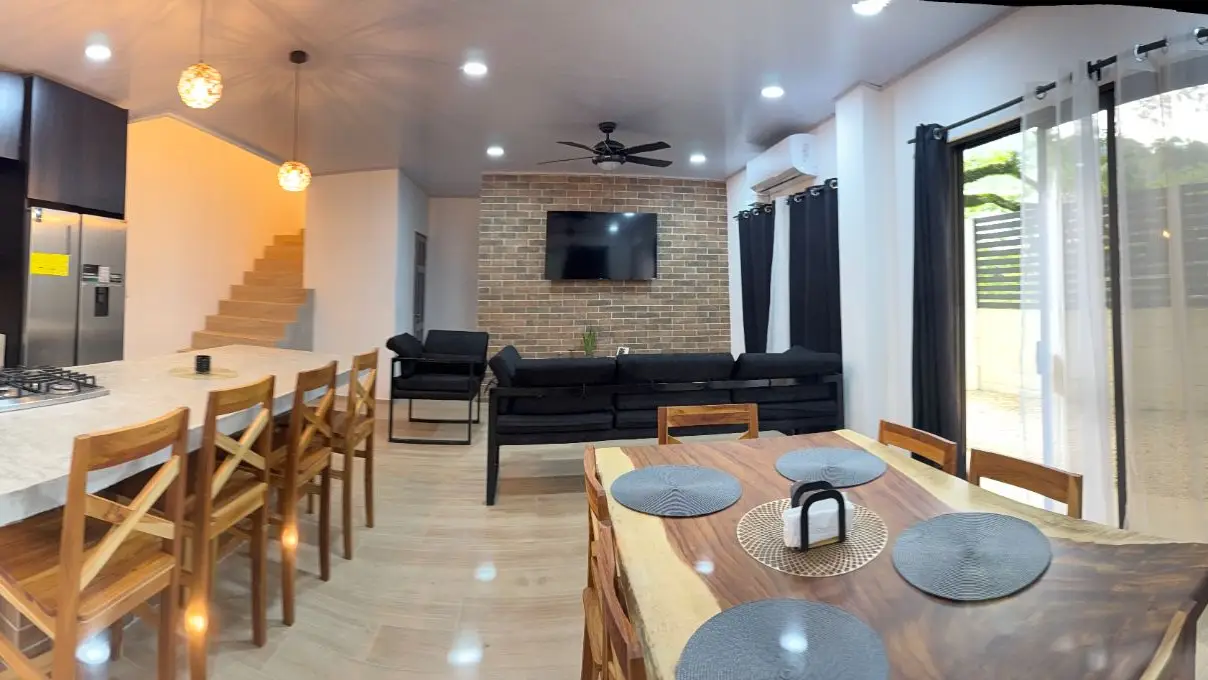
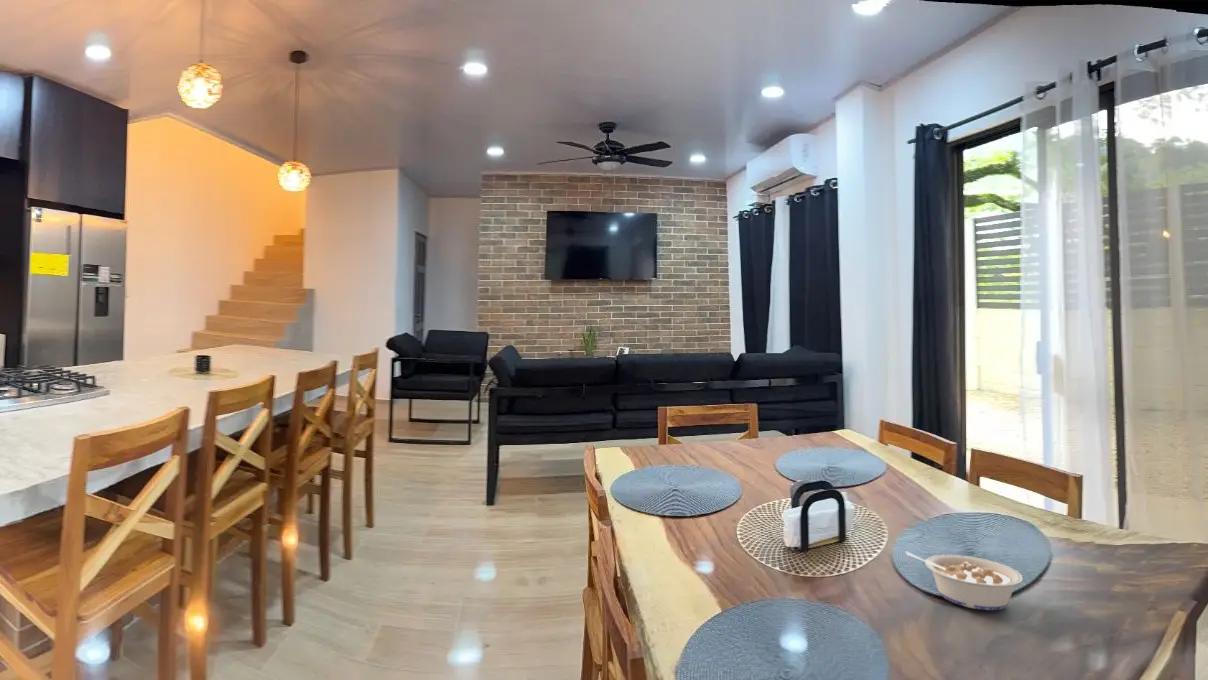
+ legume [905,551,1024,611]
